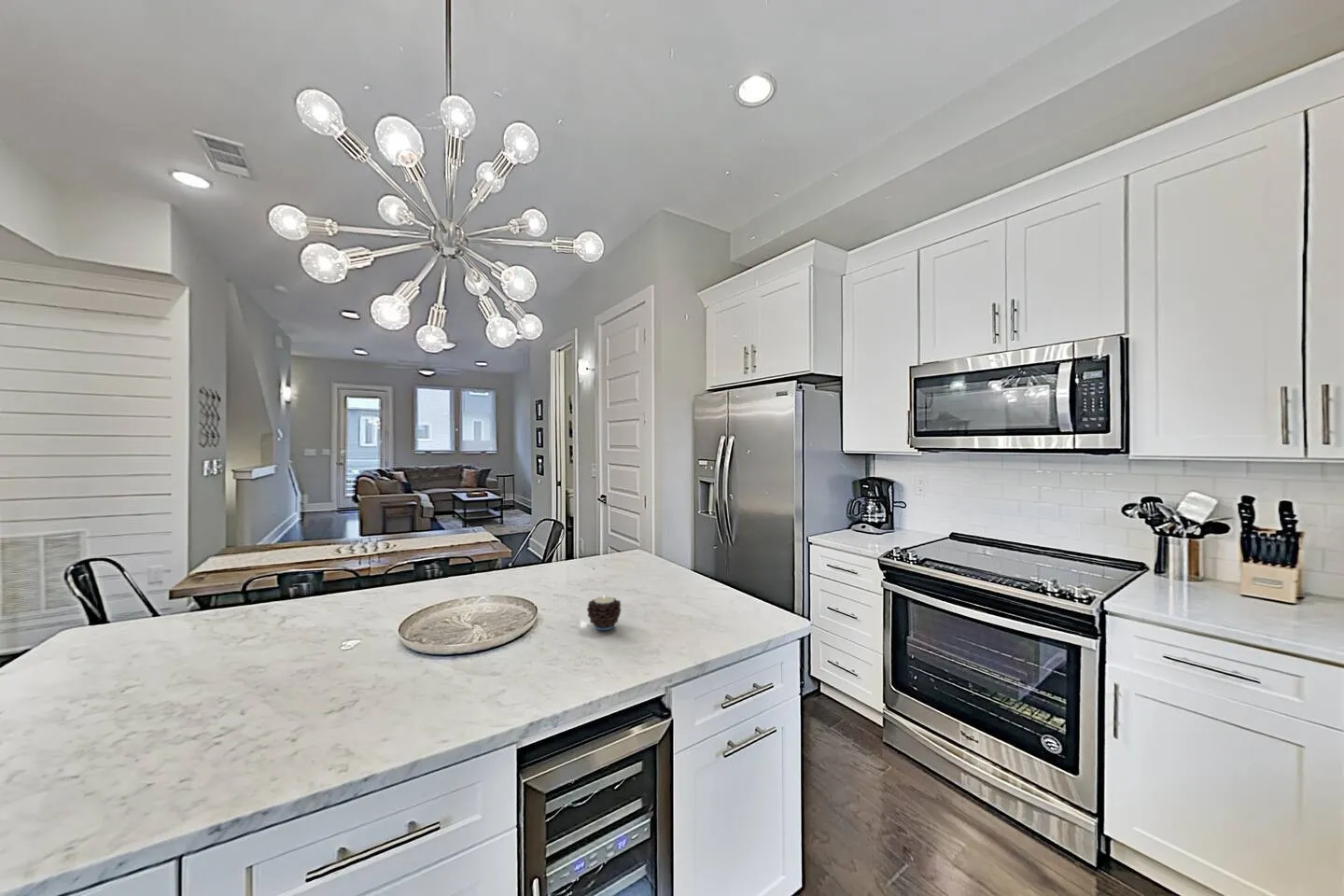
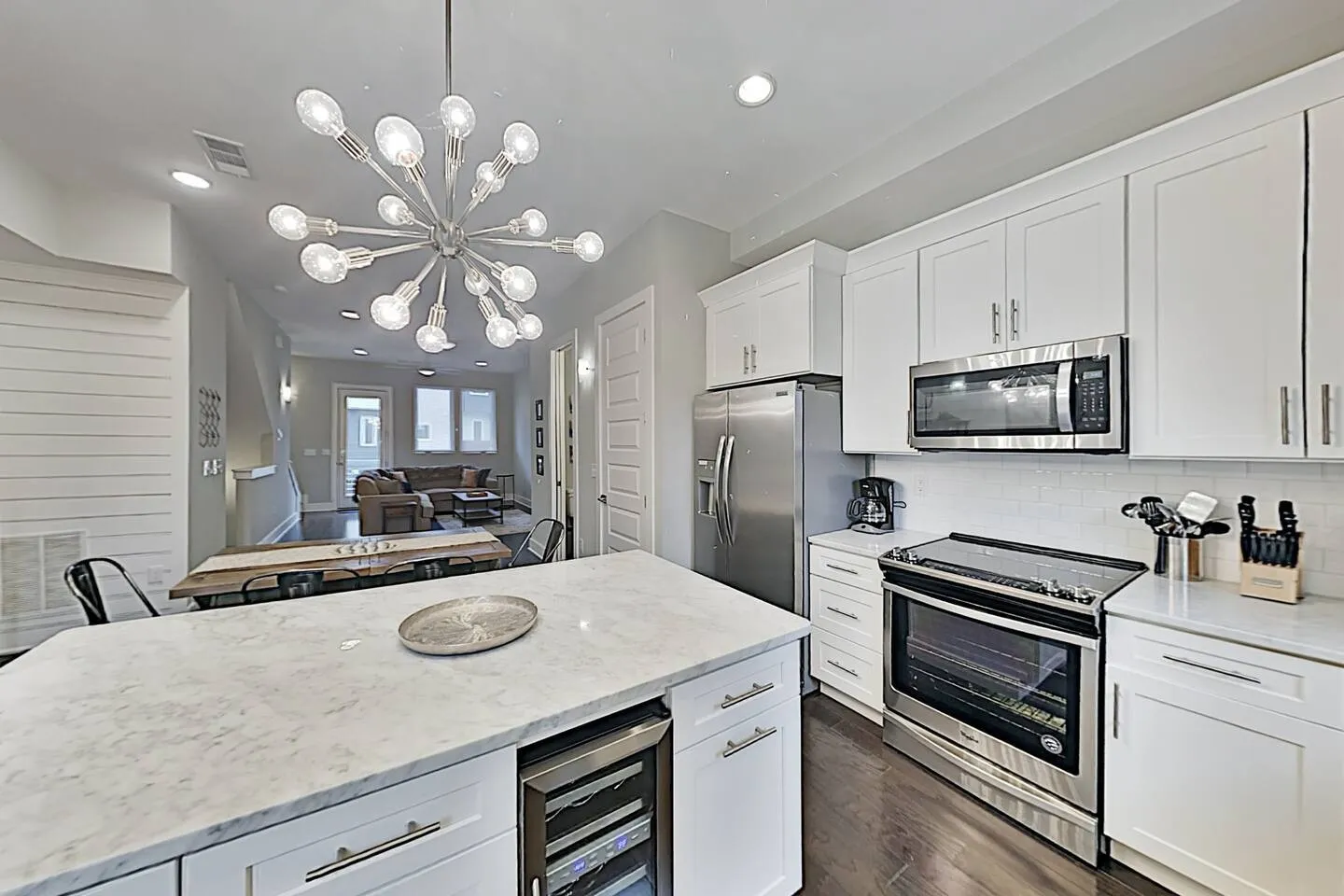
- candle [586,595,623,631]
